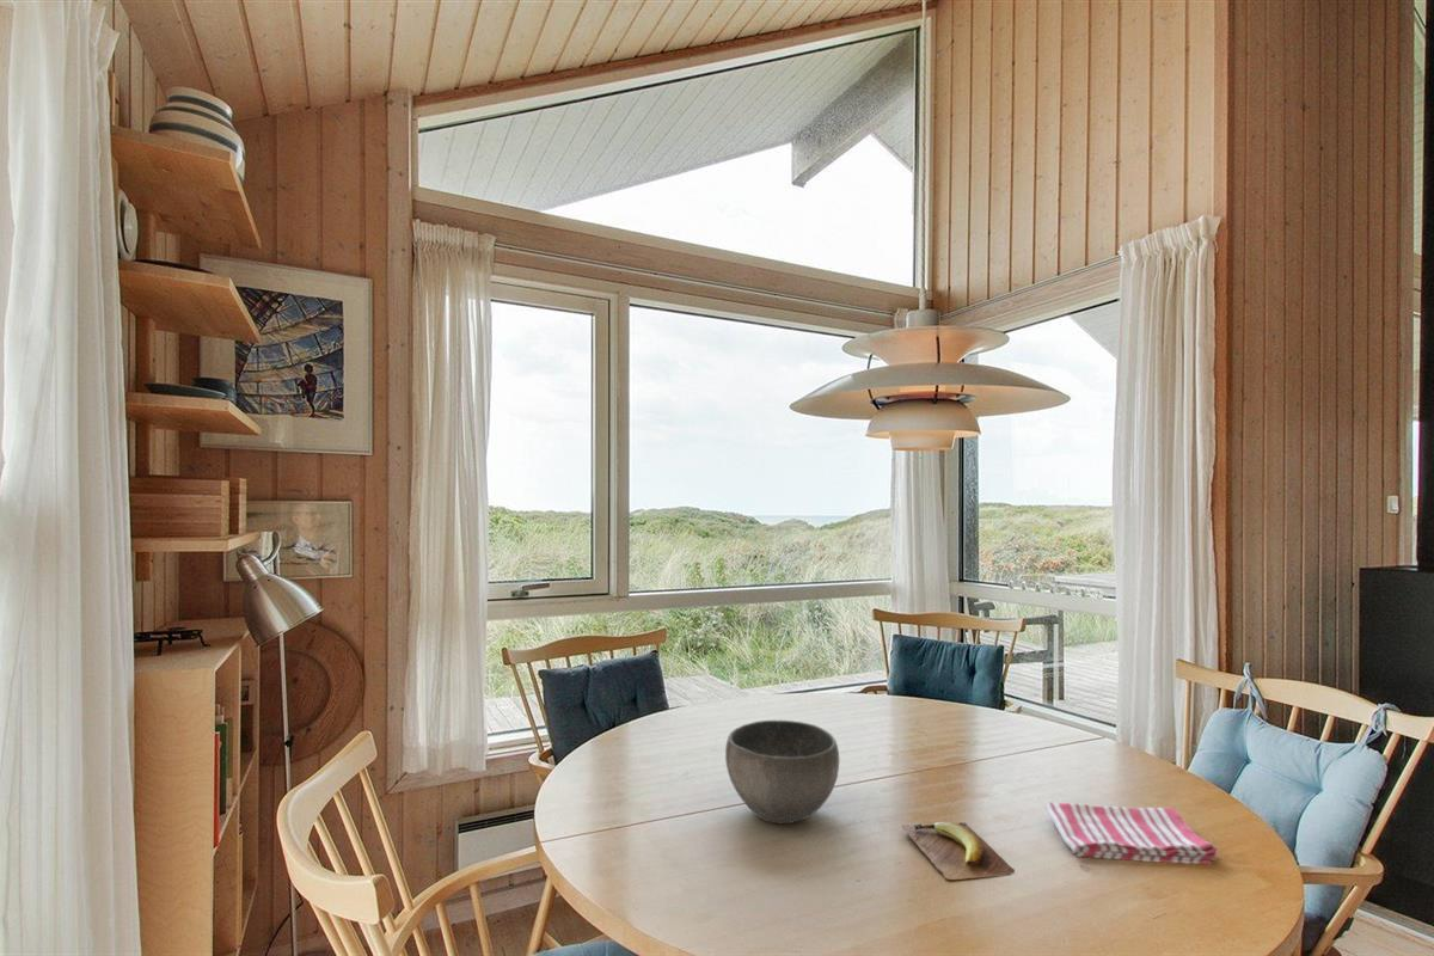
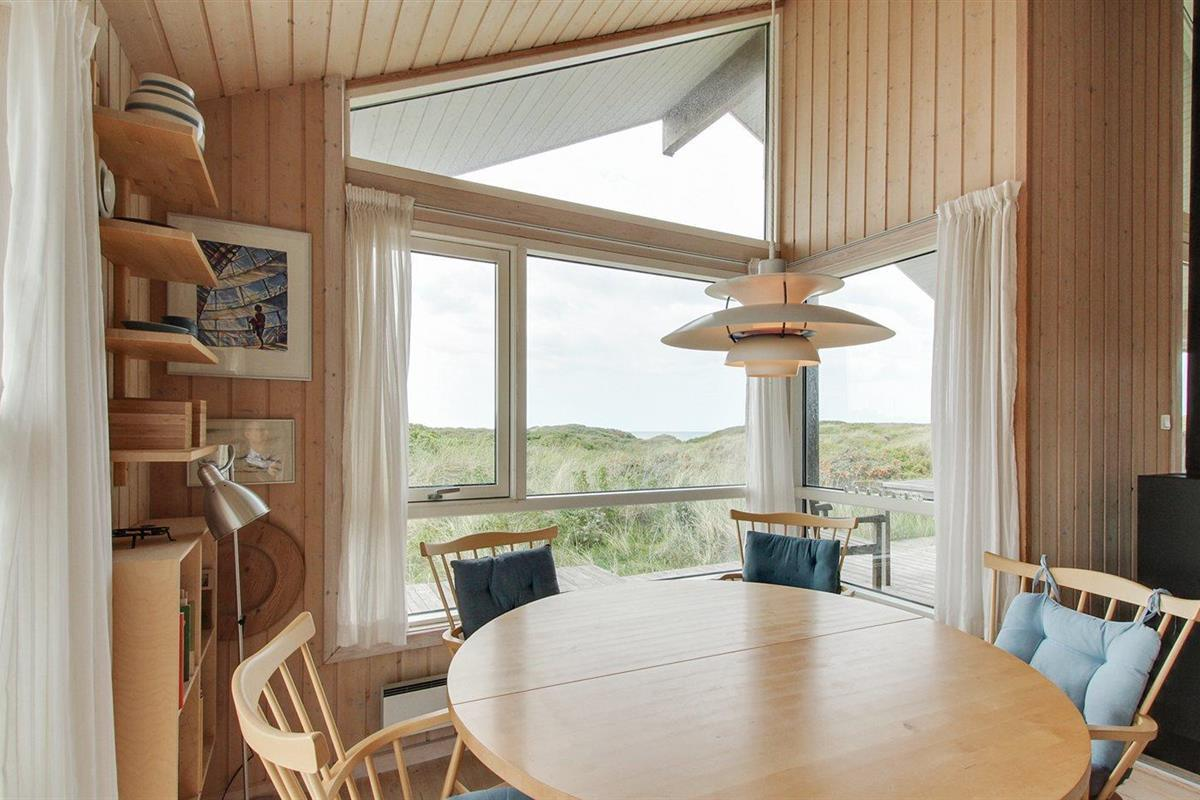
- dish towel [1044,801,1219,865]
- bowl [724,719,840,826]
- banana [900,821,1016,881]
